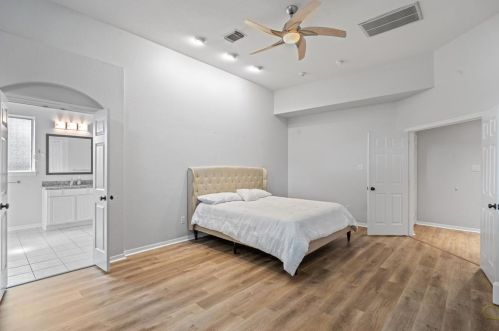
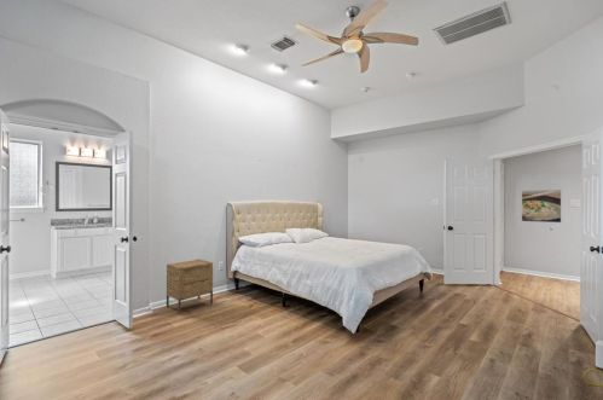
+ nightstand [166,257,214,314]
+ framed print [521,189,562,224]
